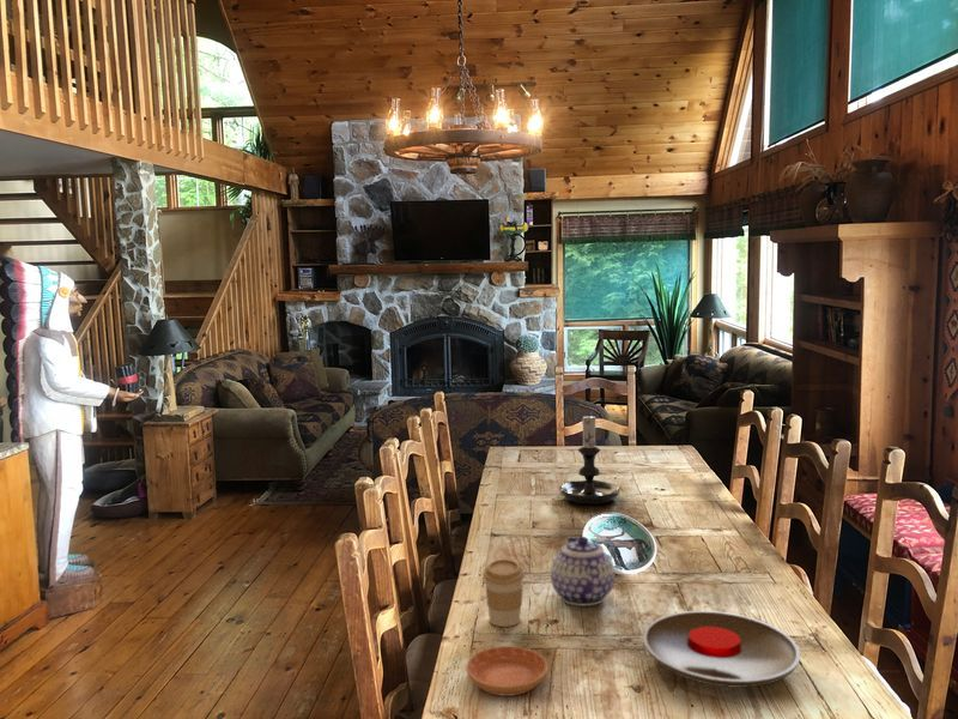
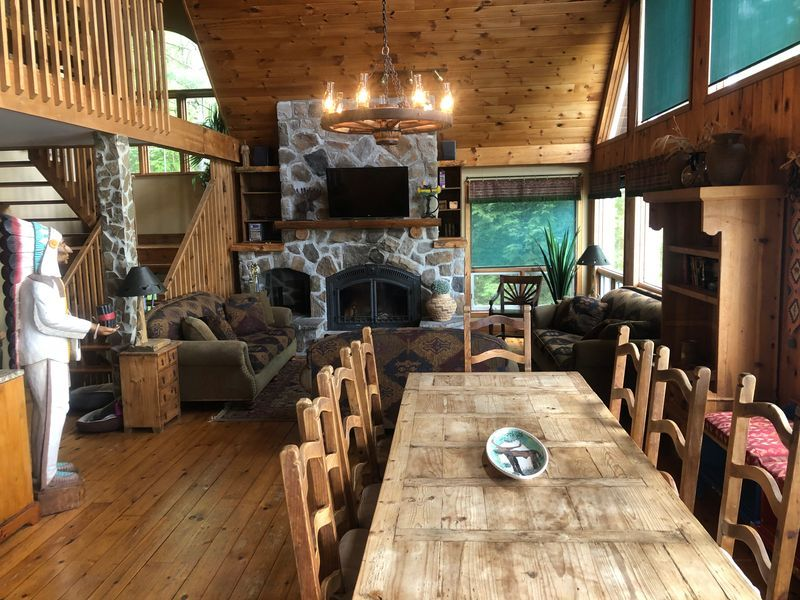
- coffee cup [483,558,526,628]
- saucer [465,645,548,697]
- candle holder [558,410,623,504]
- teapot [550,536,616,606]
- plate [642,610,801,689]
